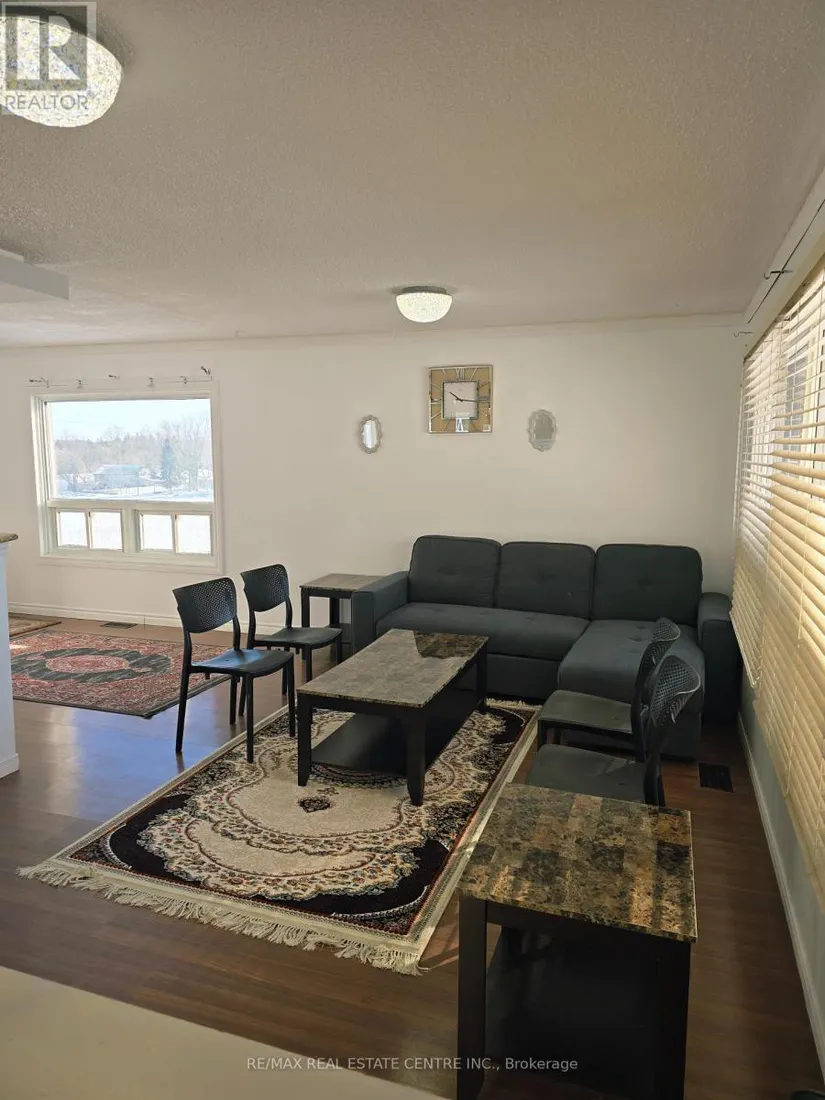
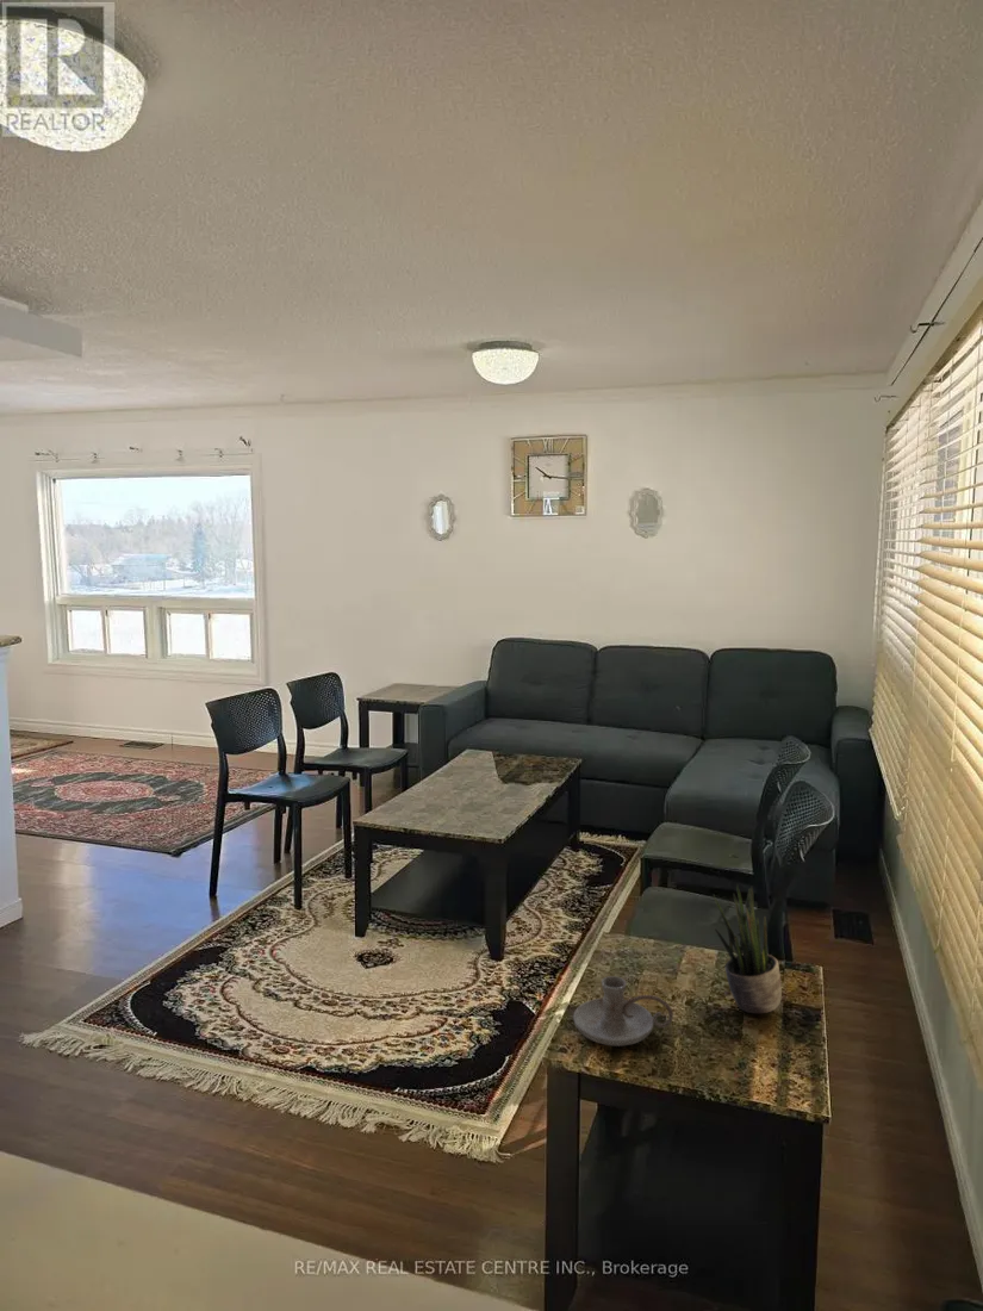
+ candle holder [572,975,674,1048]
+ potted plant [713,882,783,1014]
